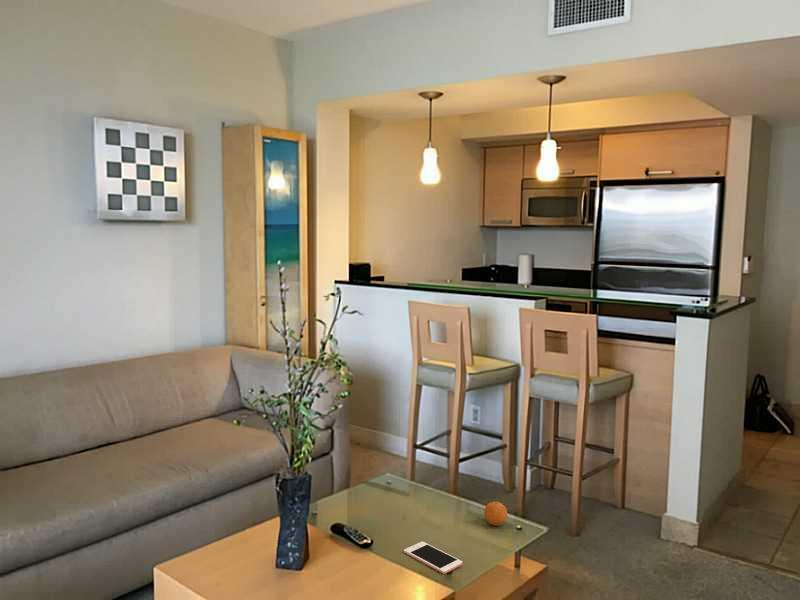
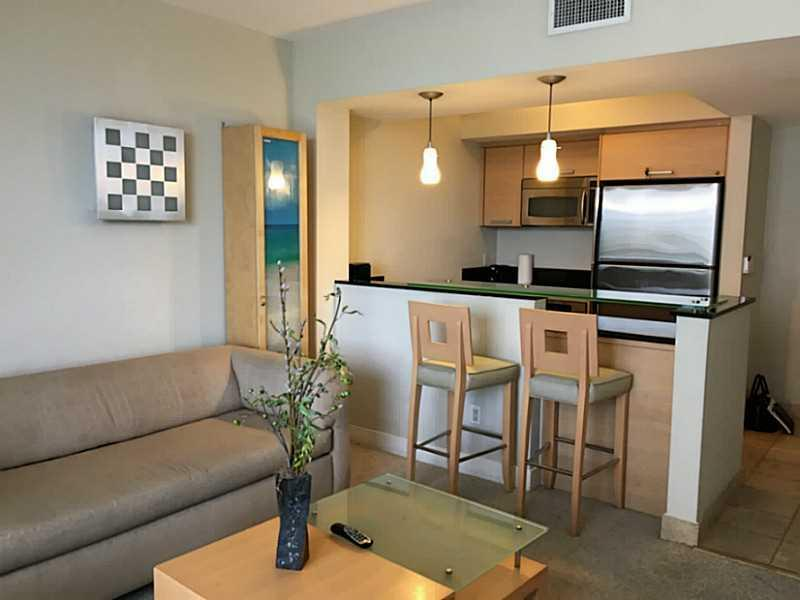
- cell phone [403,541,463,575]
- fruit [483,501,508,527]
